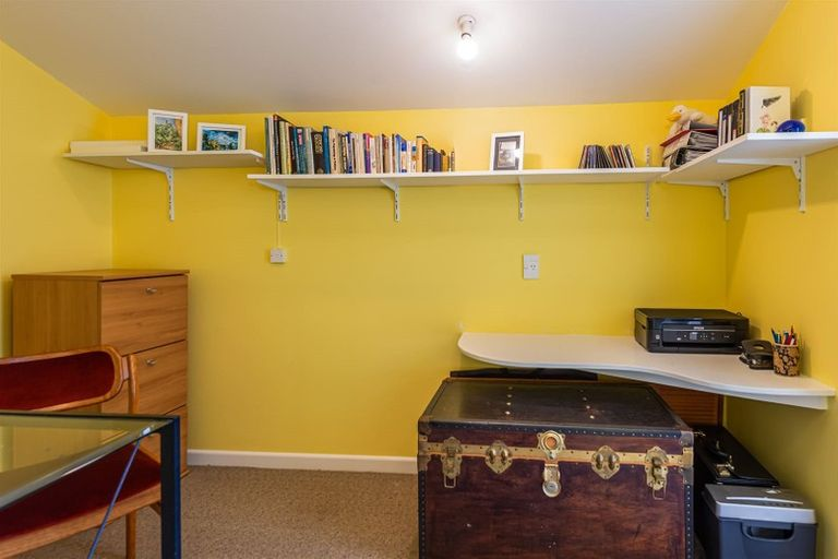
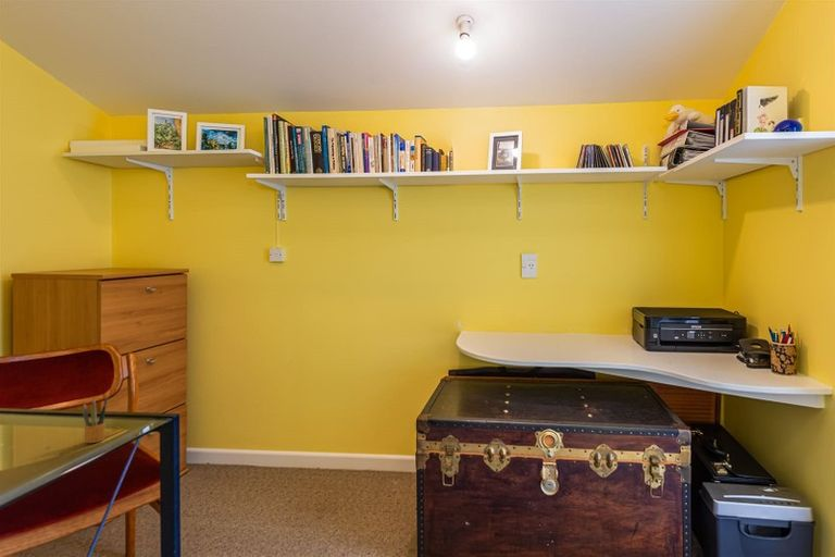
+ pencil box [82,396,108,444]
